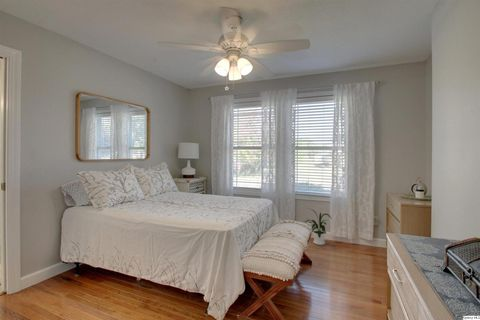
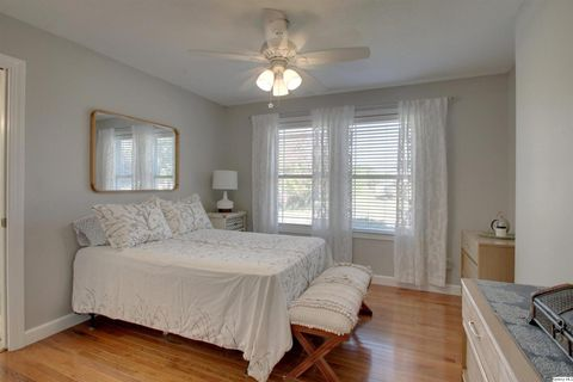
- house plant [304,207,333,246]
